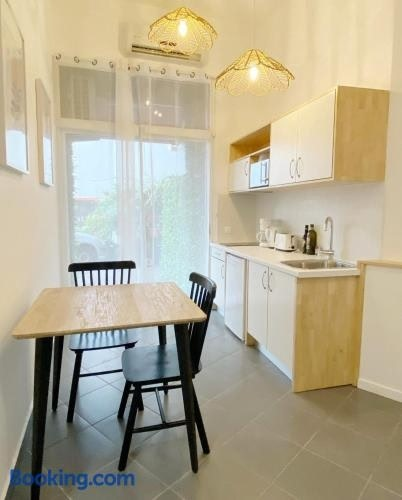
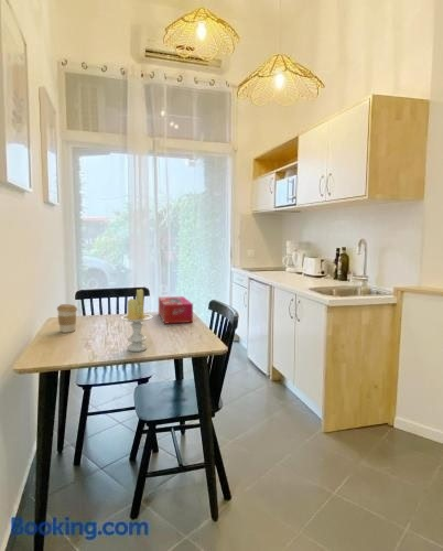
+ candle [120,288,153,353]
+ tissue box [158,295,194,325]
+ coffee cup [56,303,78,334]
